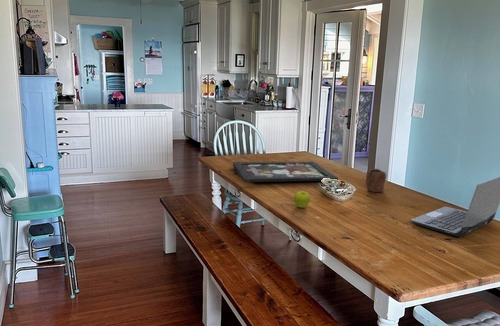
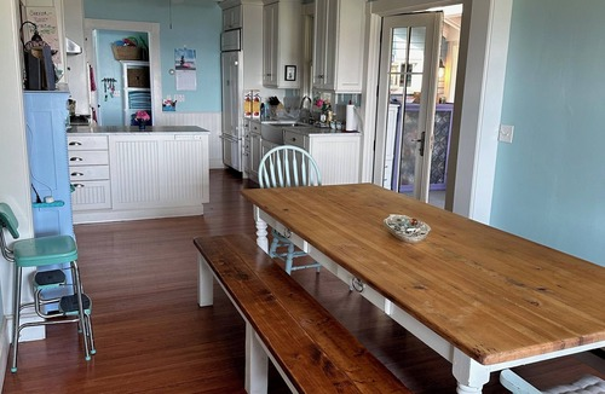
- fruit [293,190,311,209]
- board game [232,160,339,183]
- laptop computer [409,176,500,238]
- mug [365,168,387,193]
